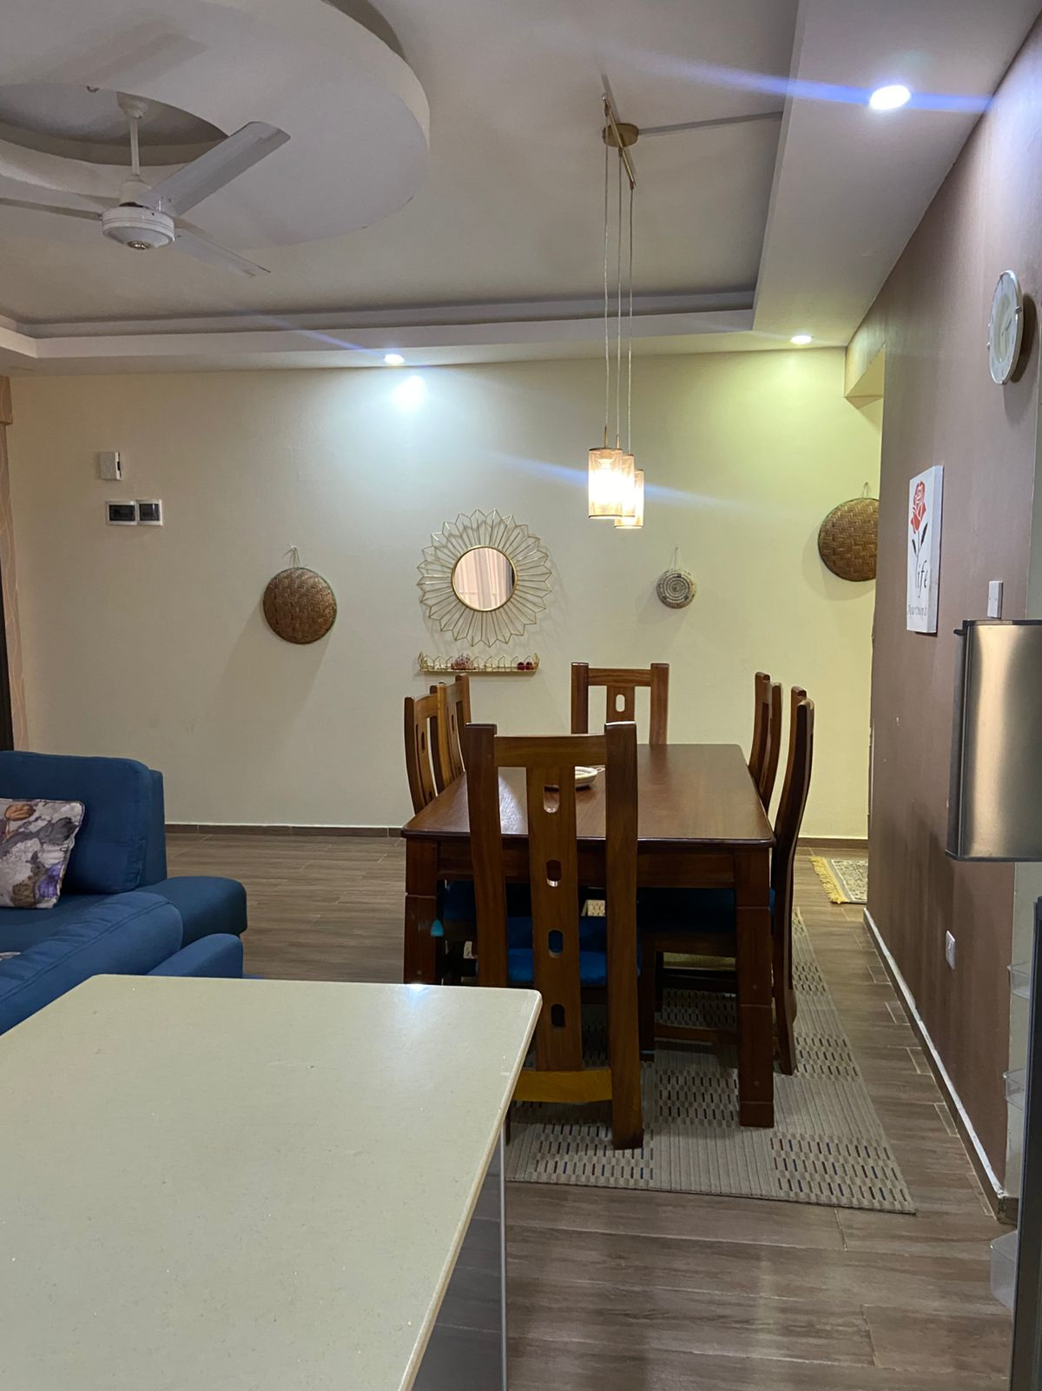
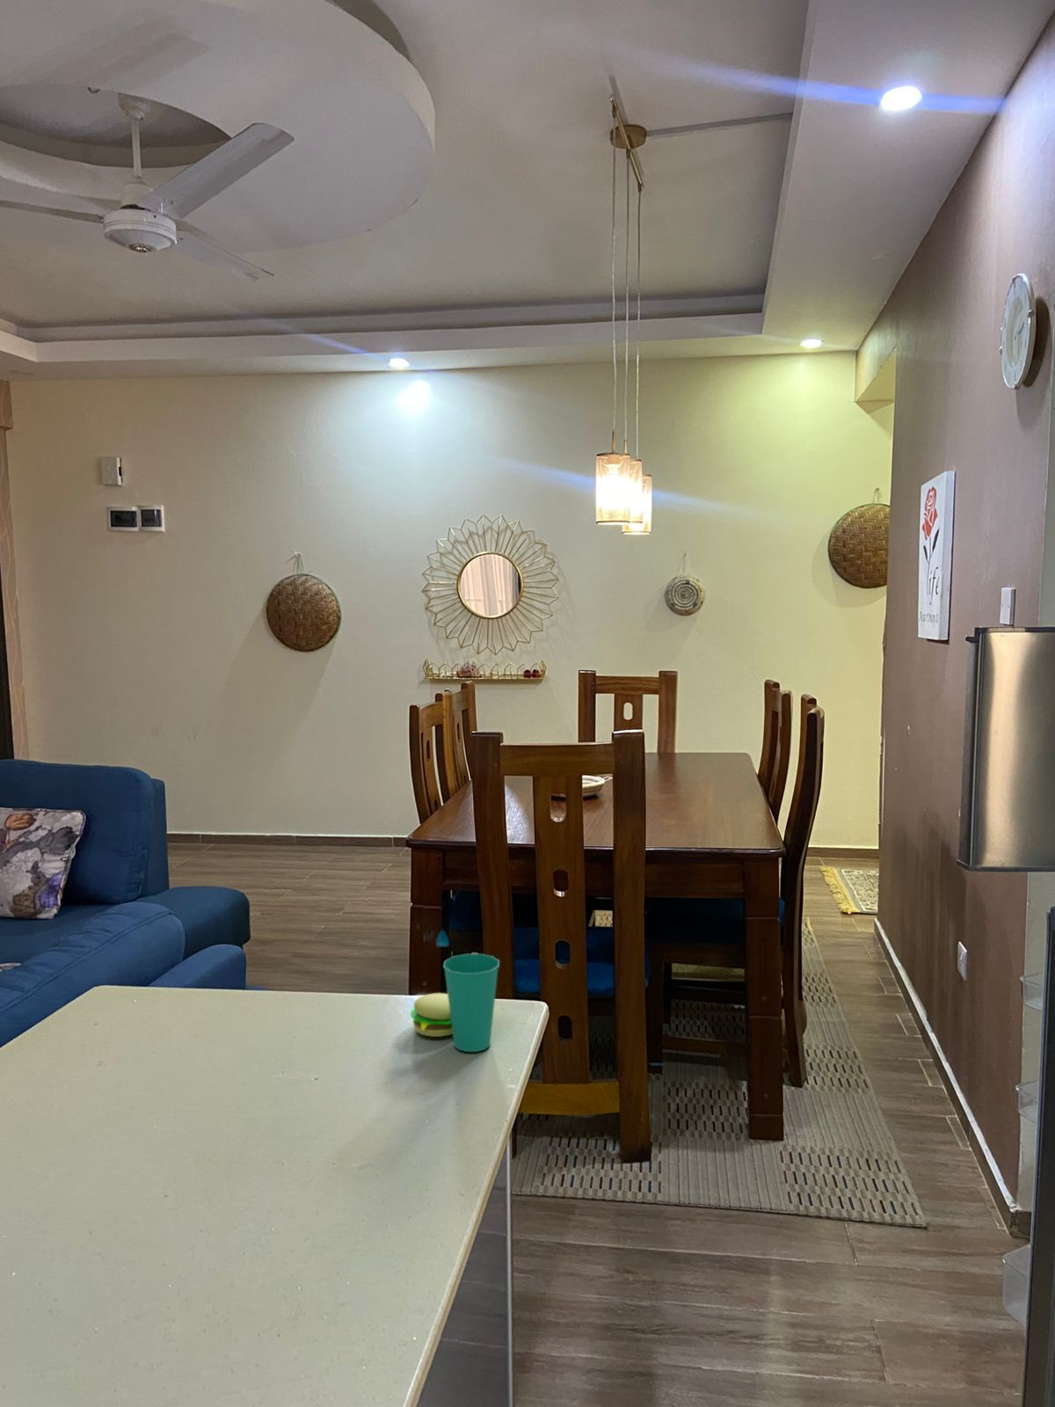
+ cup [410,953,500,1052]
